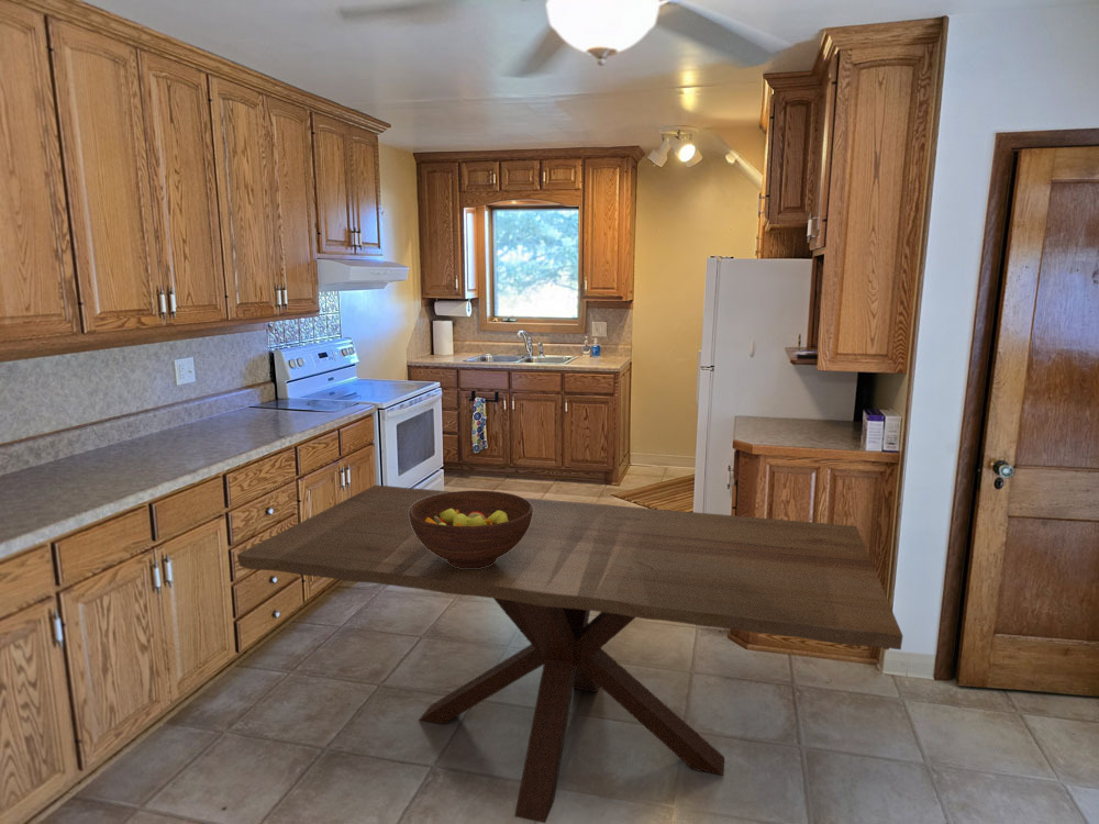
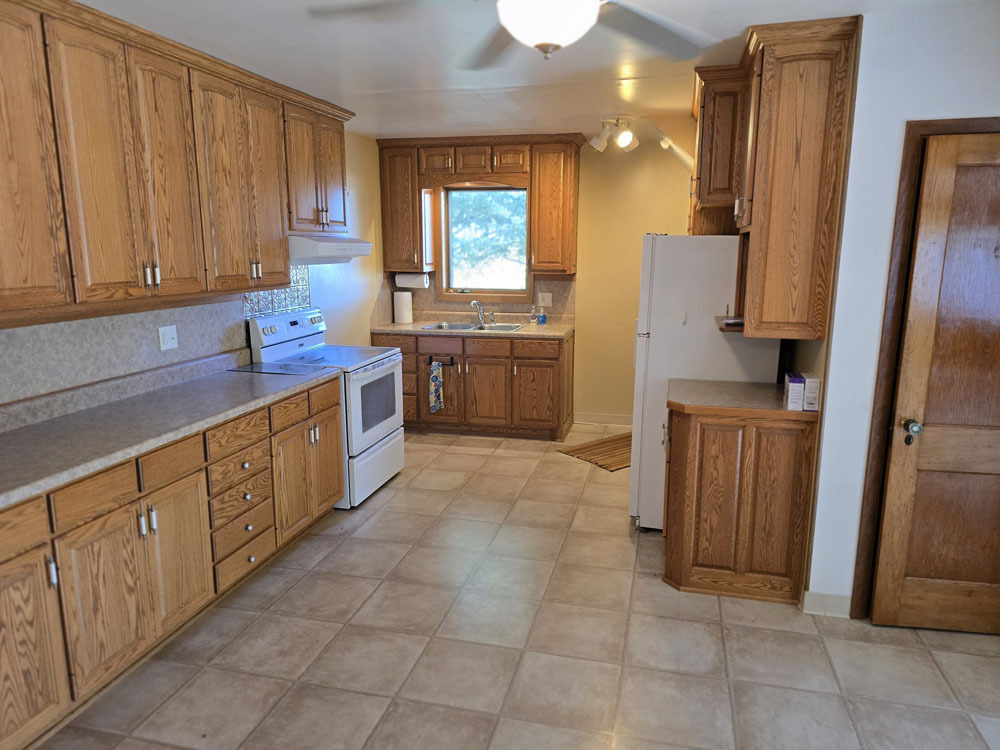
- dining table [236,485,903,824]
- fruit bowl [409,490,533,568]
